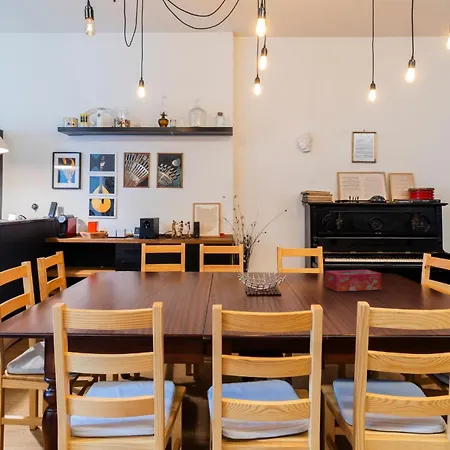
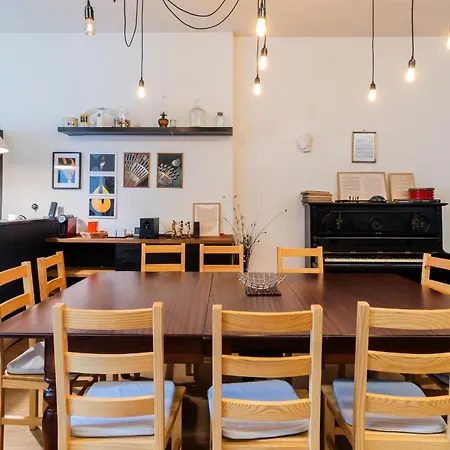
- tissue box [324,269,382,292]
